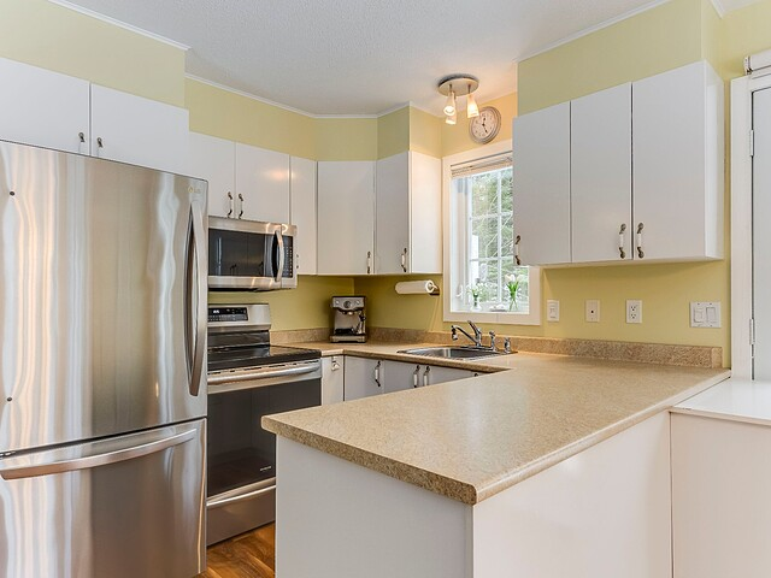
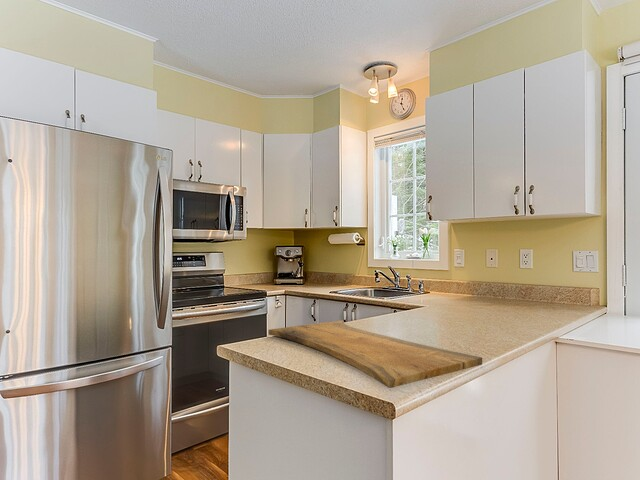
+ cutting board [267,319,483,389]
